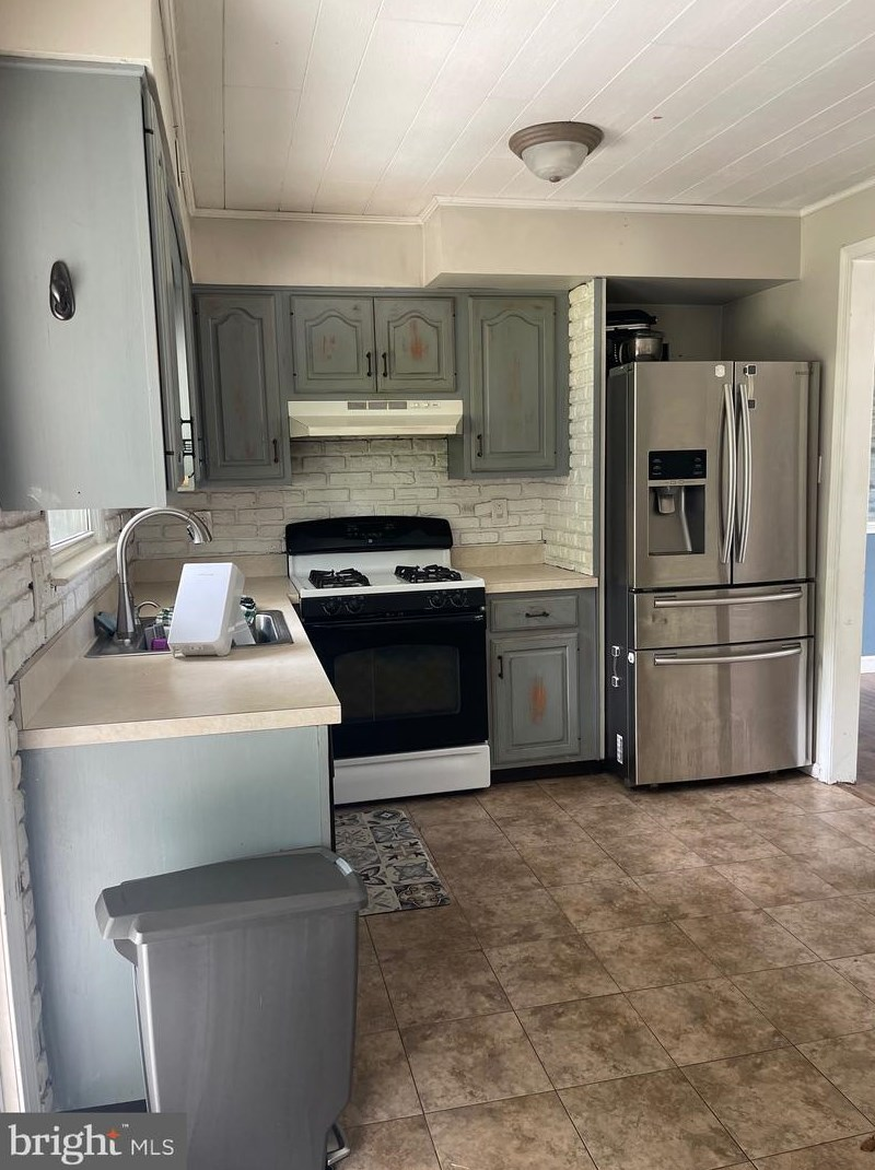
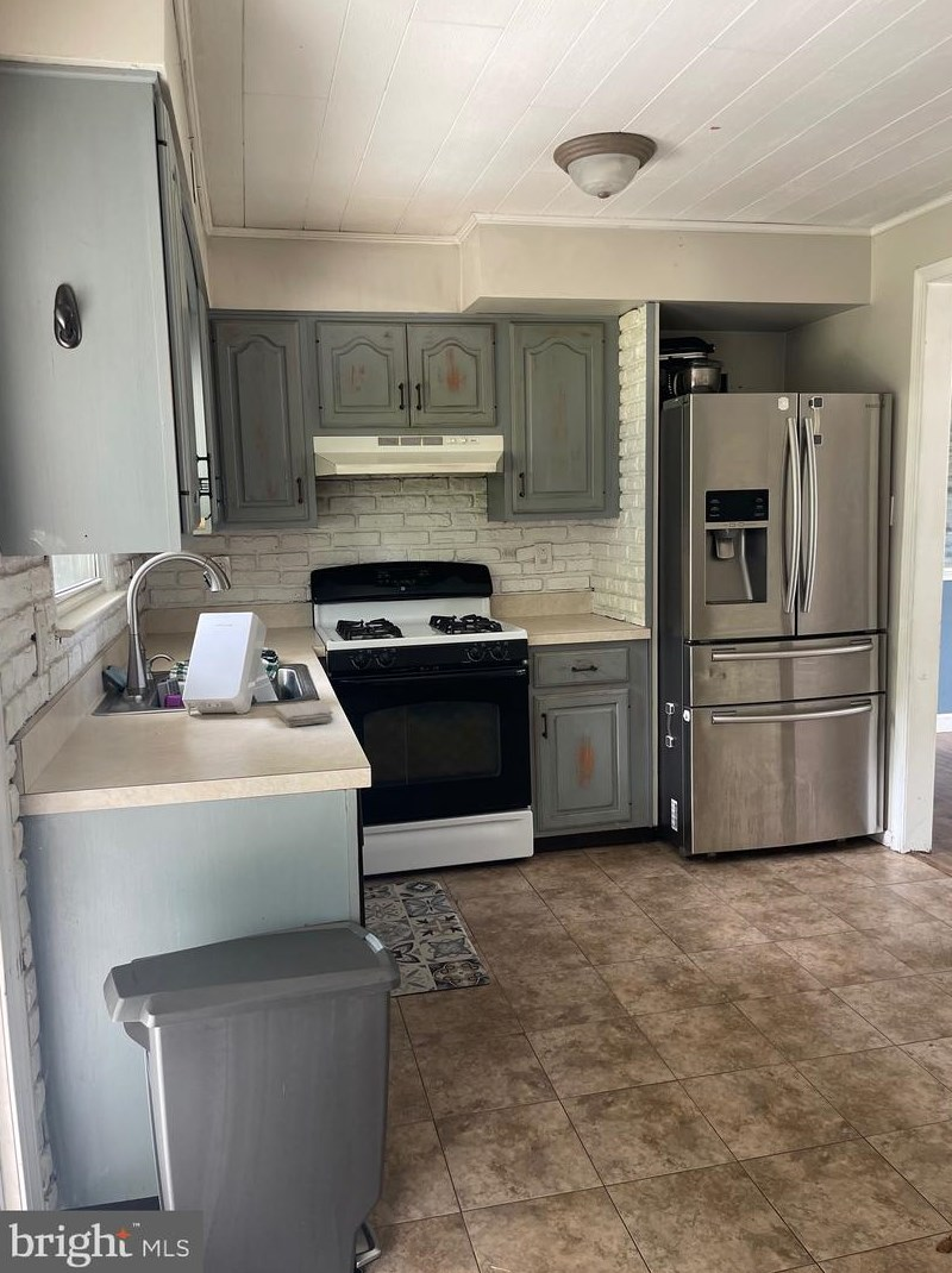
+ washcloth [273,700,334,728]
